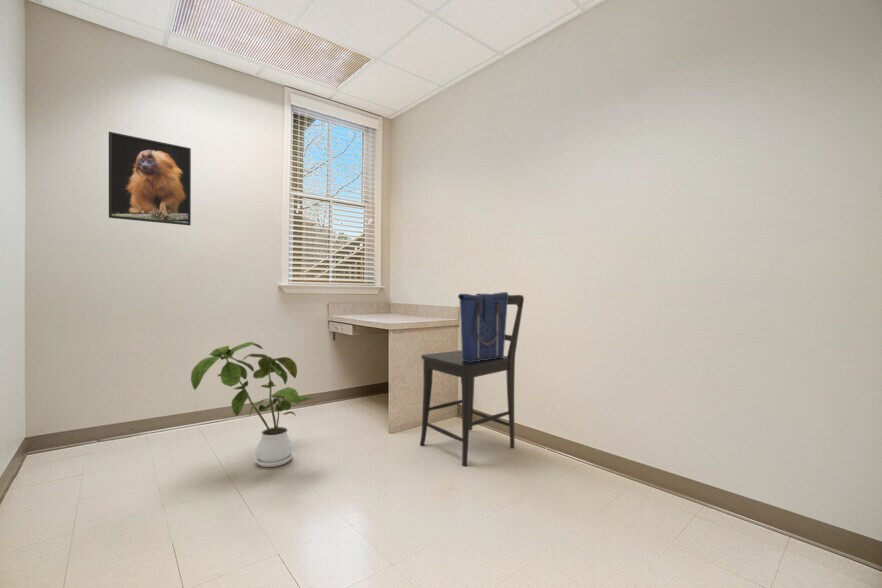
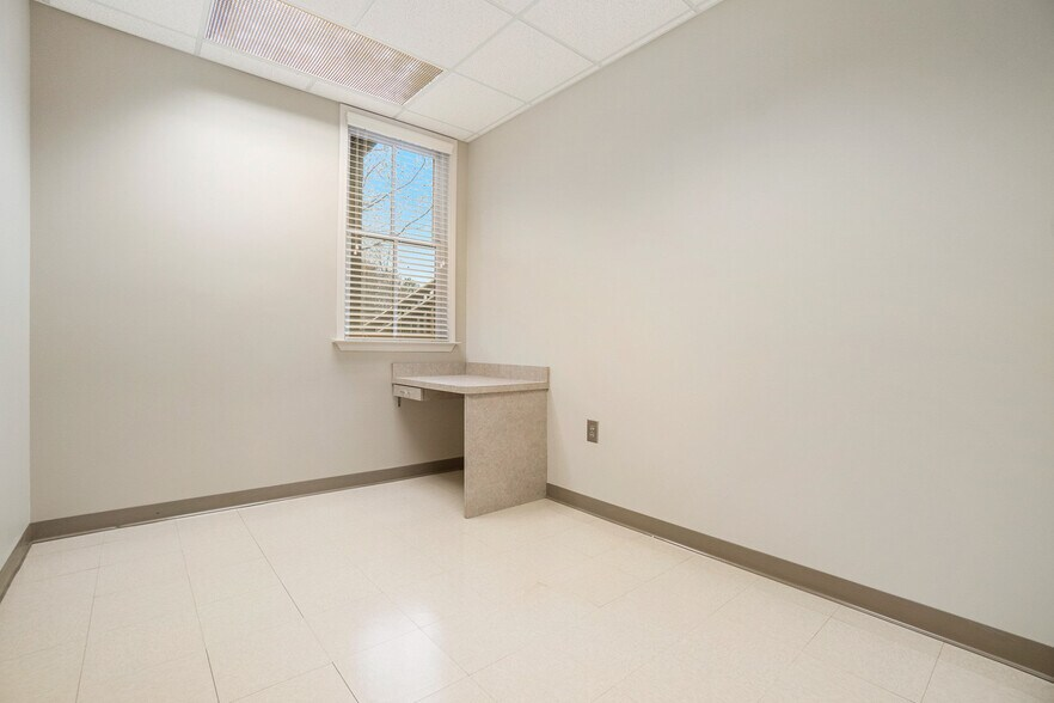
- house plant [190,341,315,468]
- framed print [108,131,192,226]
- tote bag [457,291,509,362]
- chair [419,293,525,468]
